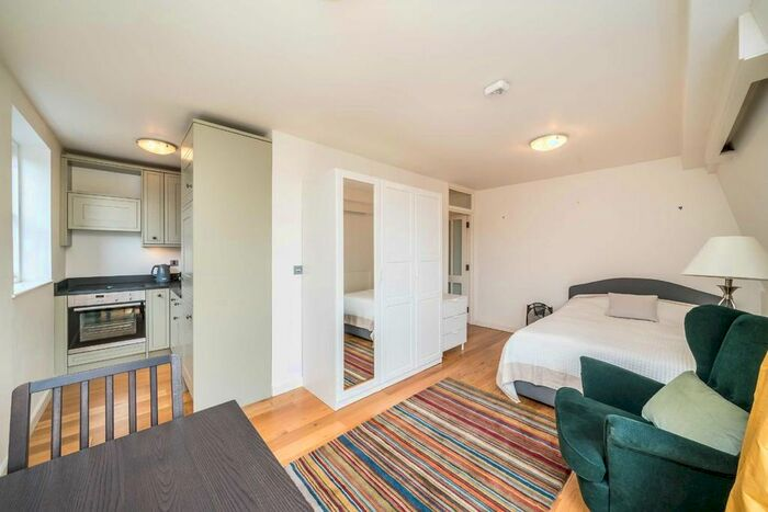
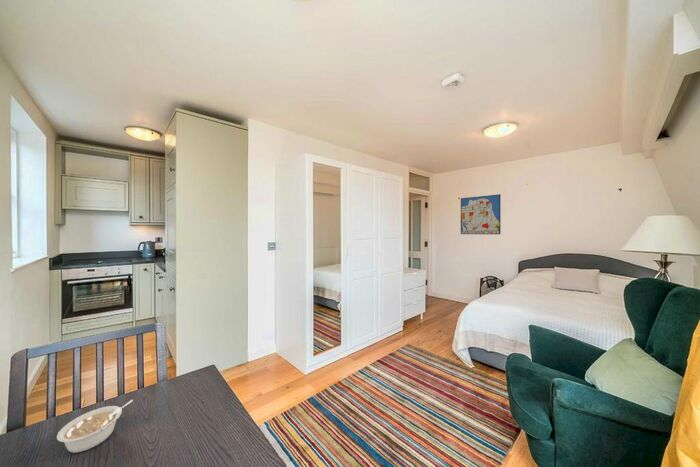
+ wall art [460,193,501,235]
+ legume [56,399,134,454]
